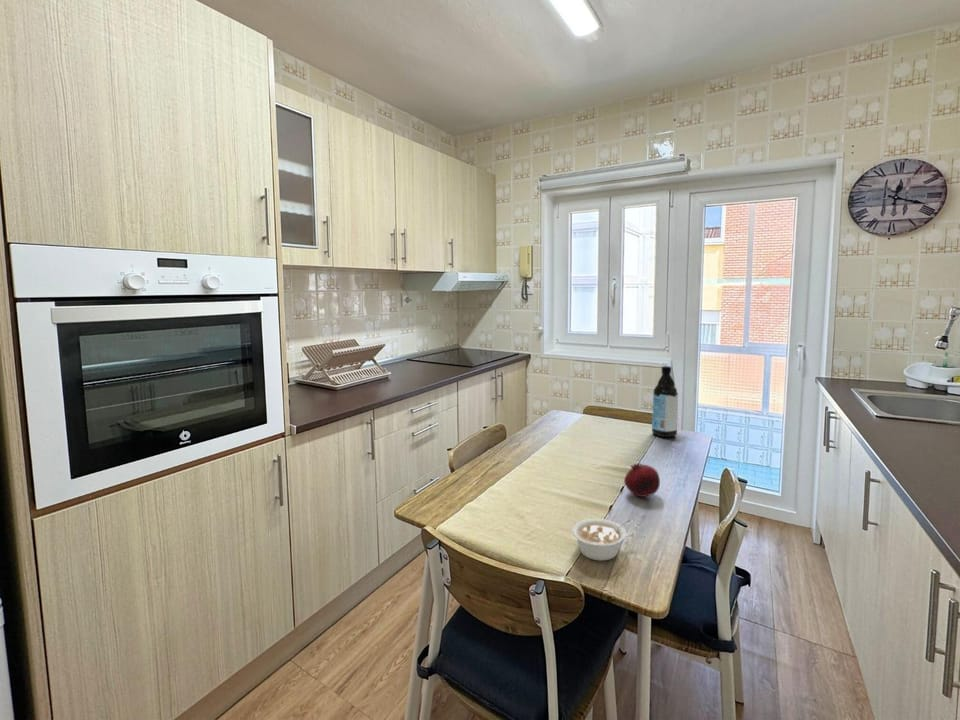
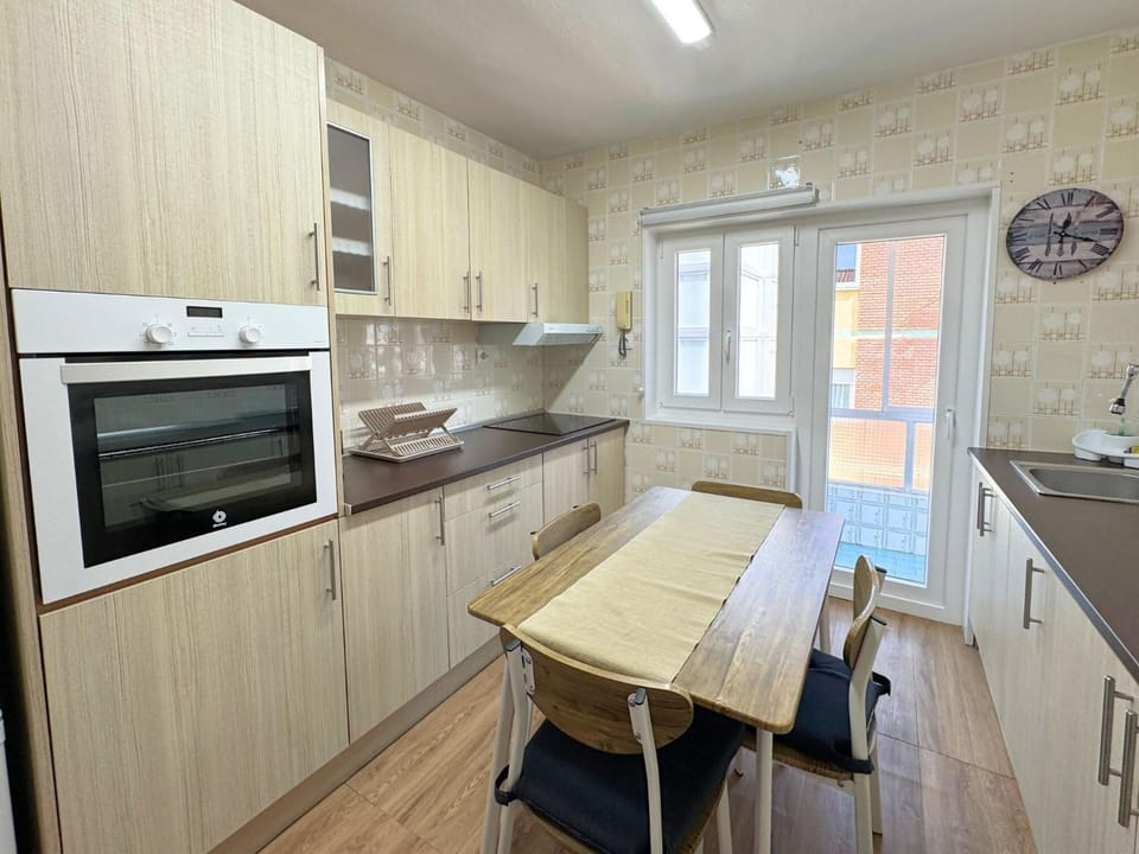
- legume [571,518,633,562]
- water bottle [651,365,679,438]
- fruit [624,462,661,498]
